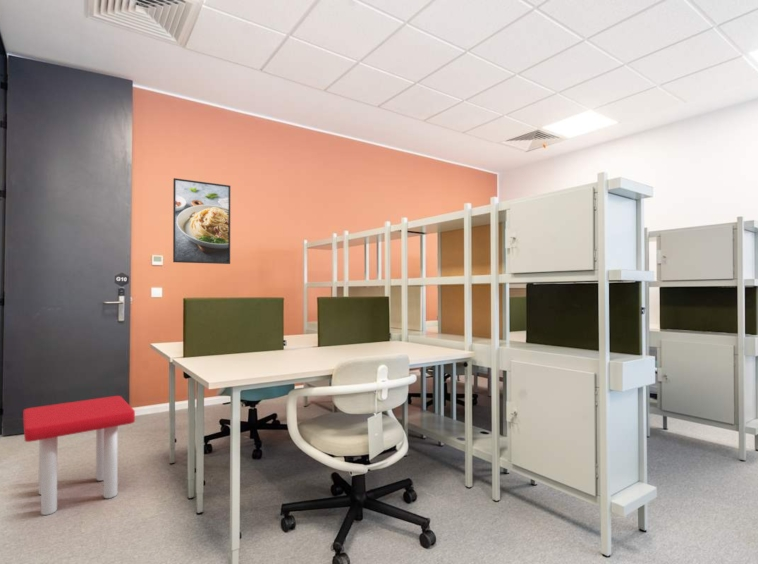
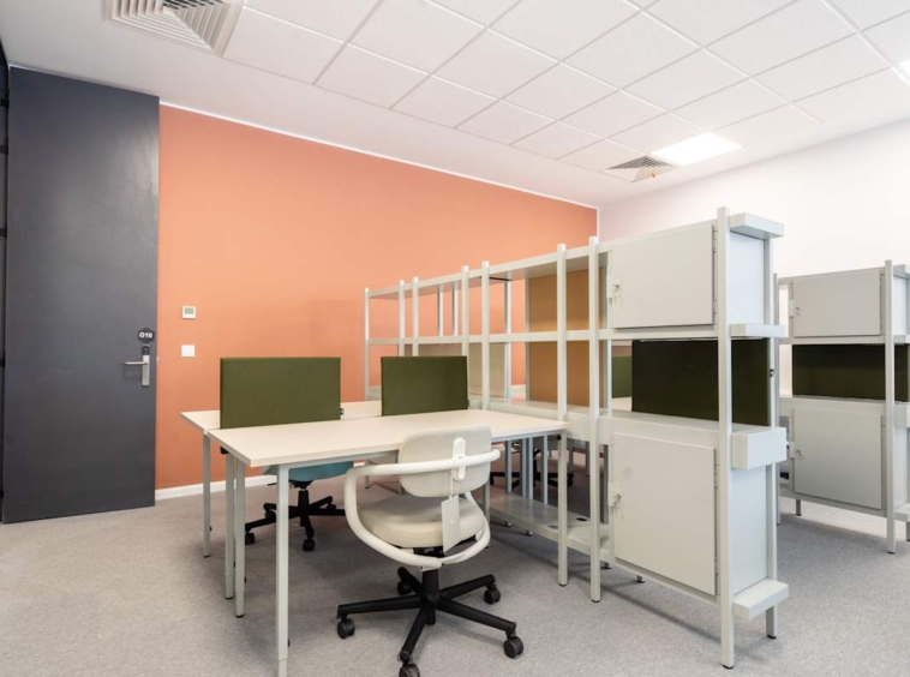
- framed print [172,177,231,265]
- stool [22,395,136,516]
